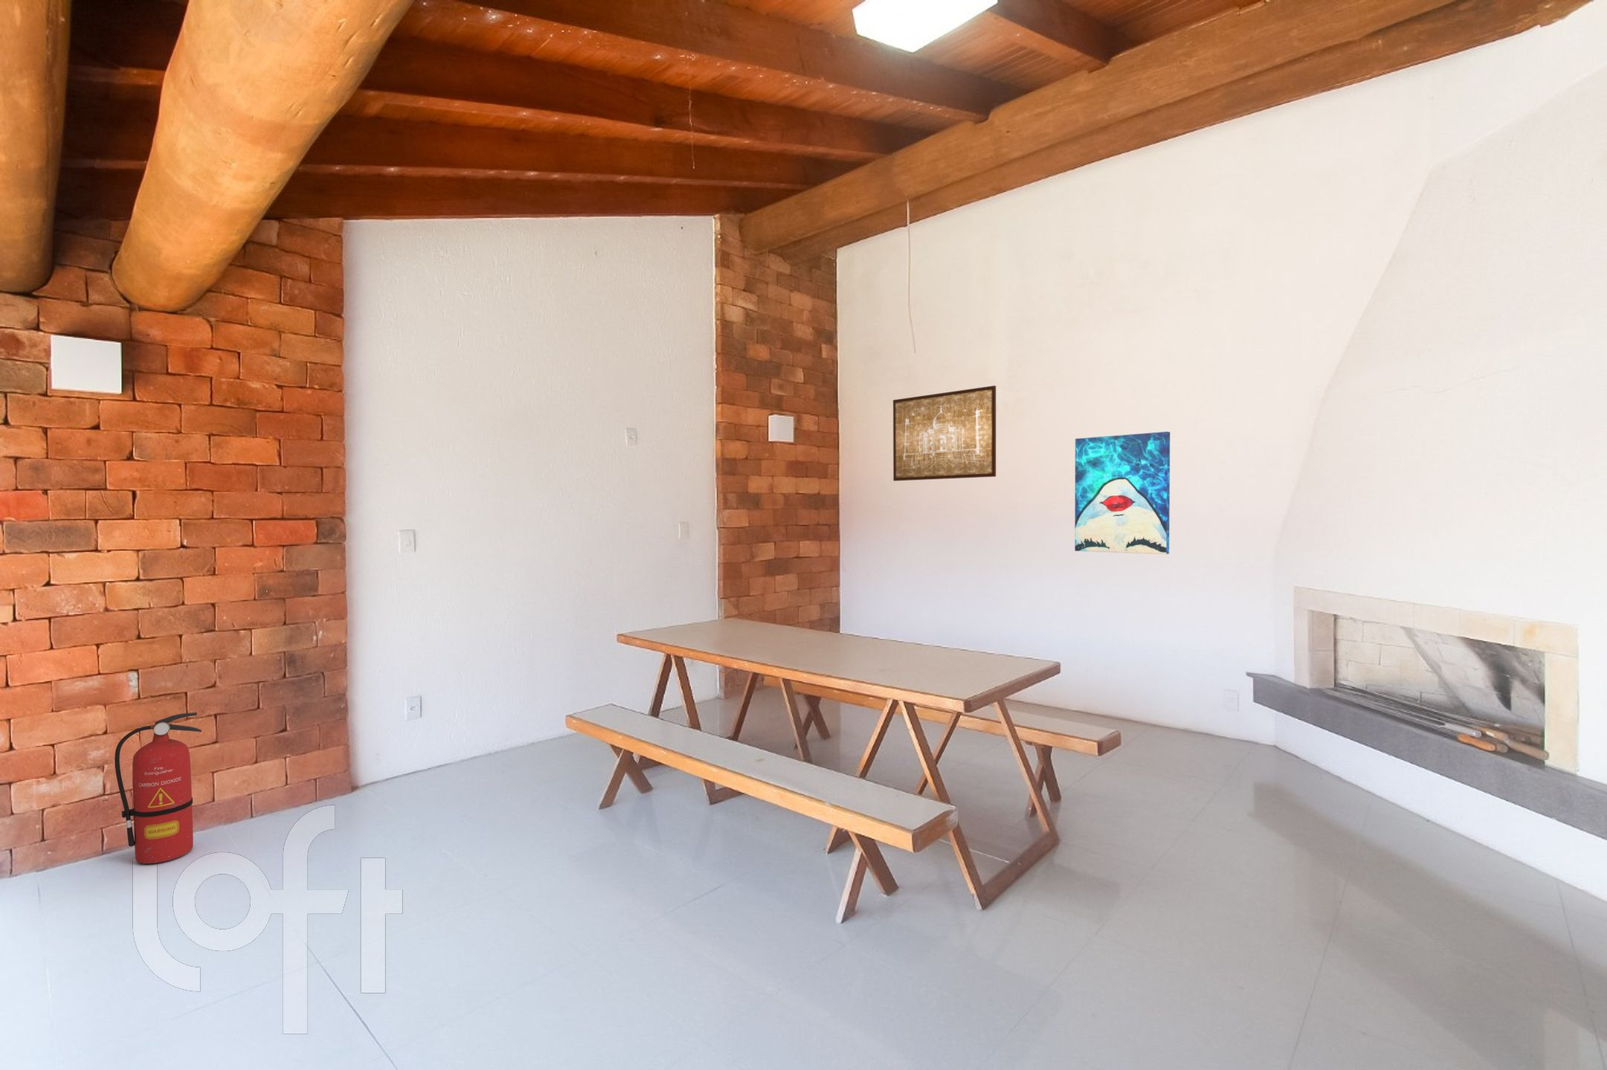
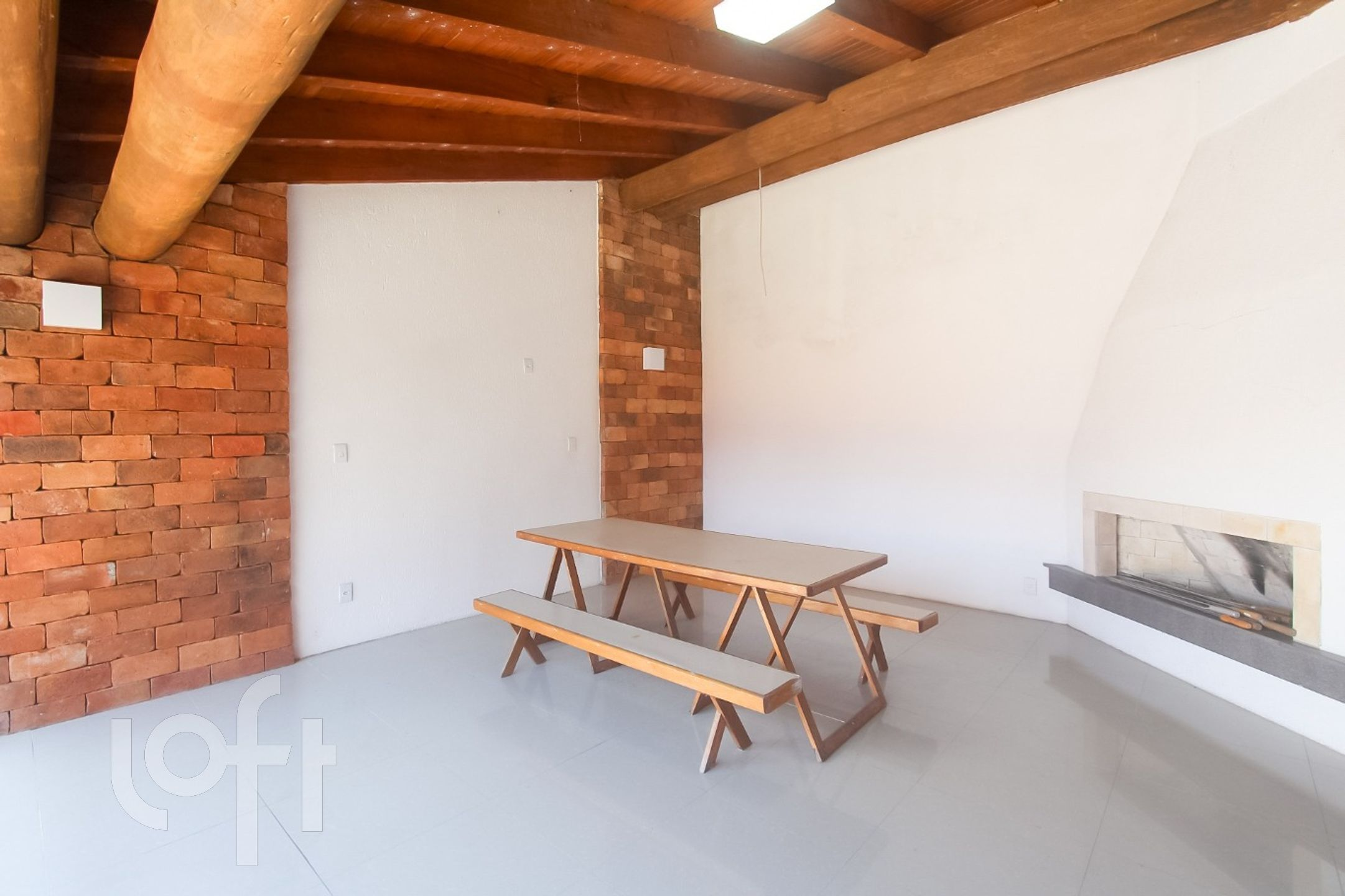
- wall art [1074,431,1171,555]
- fire extinguisher [114,712,202,865]
- wall art [893,385,996,481]
